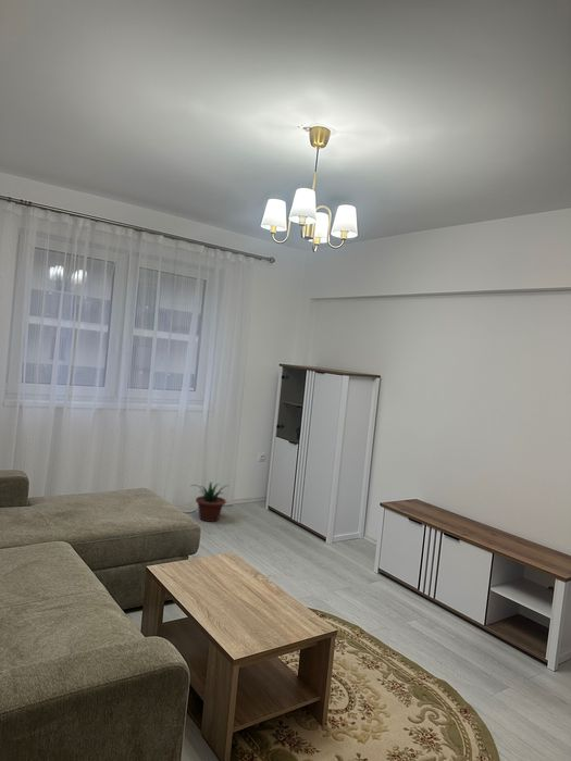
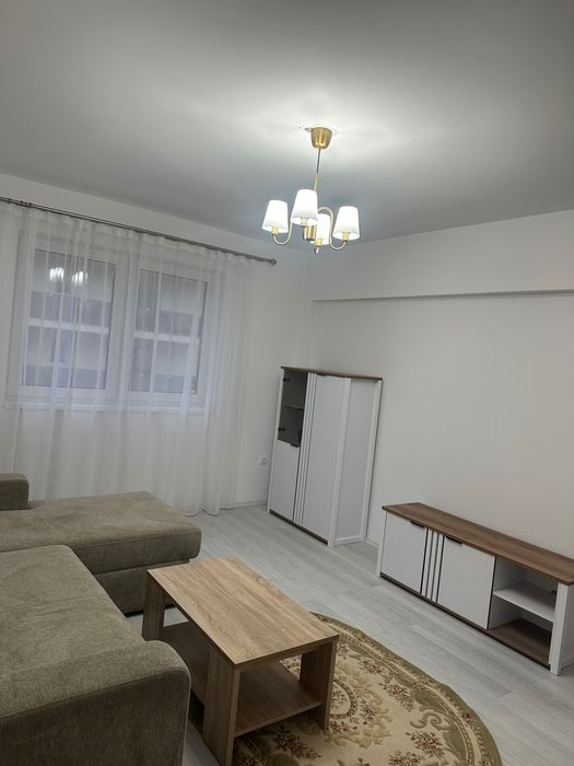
- potted plant [190,481,229,523]
